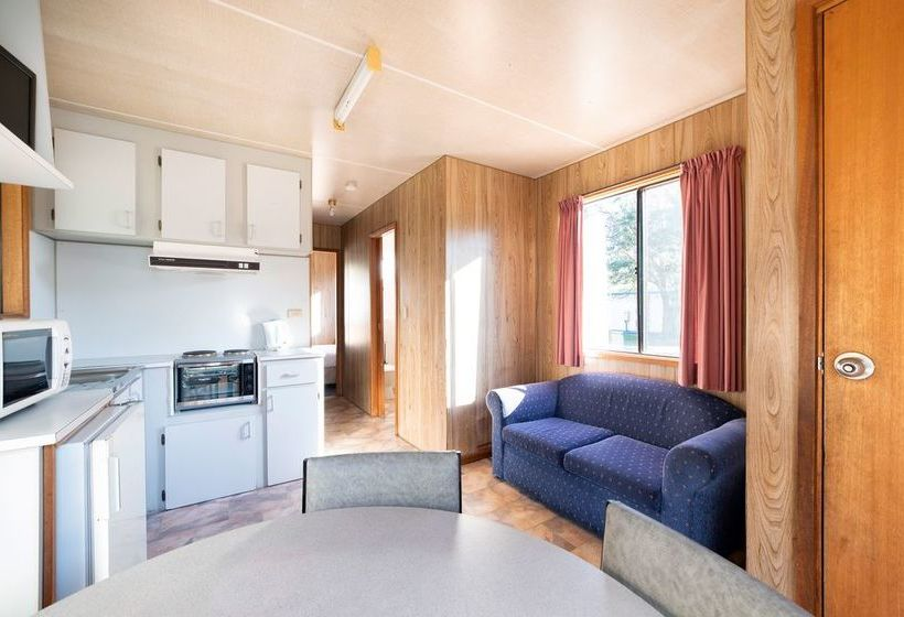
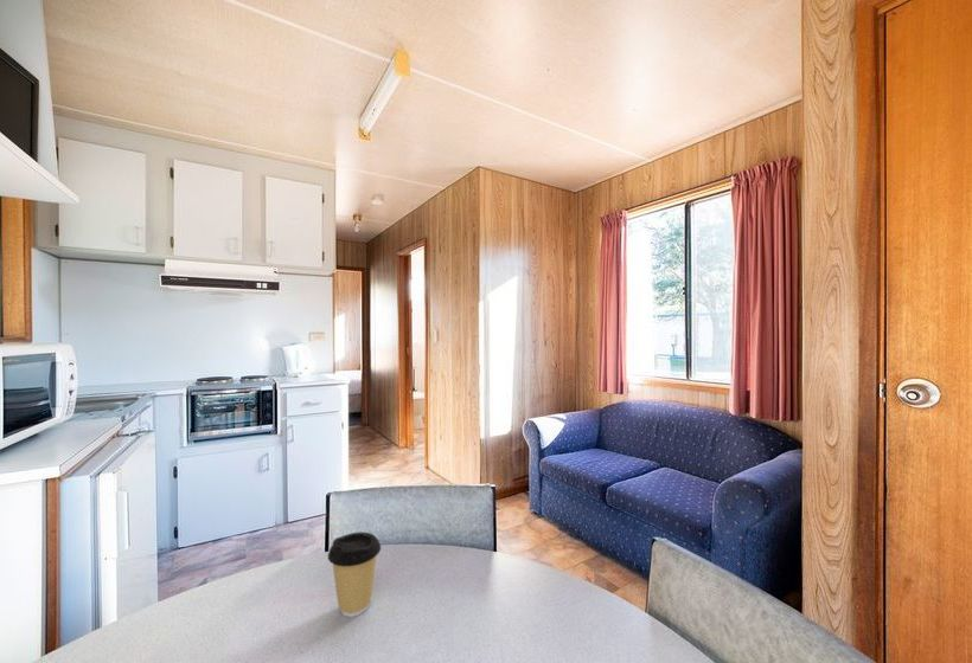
+ coffee cup [327,532,382,618]
